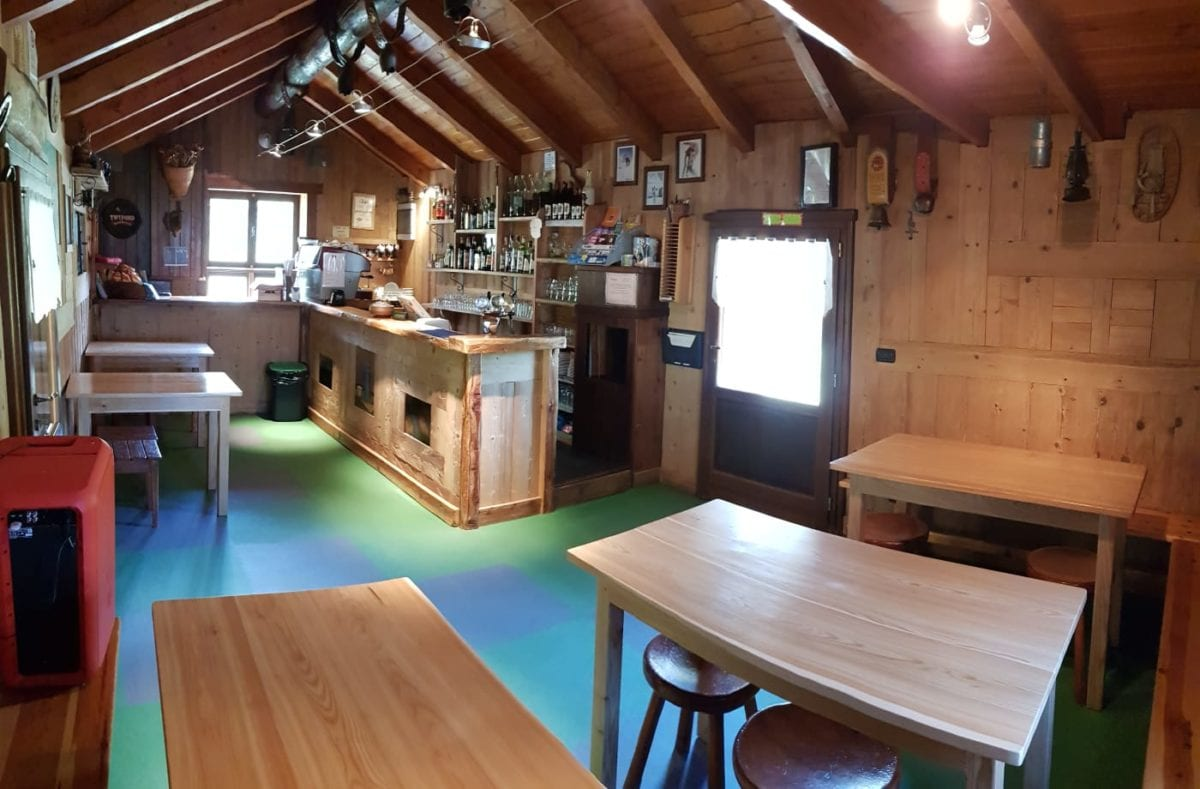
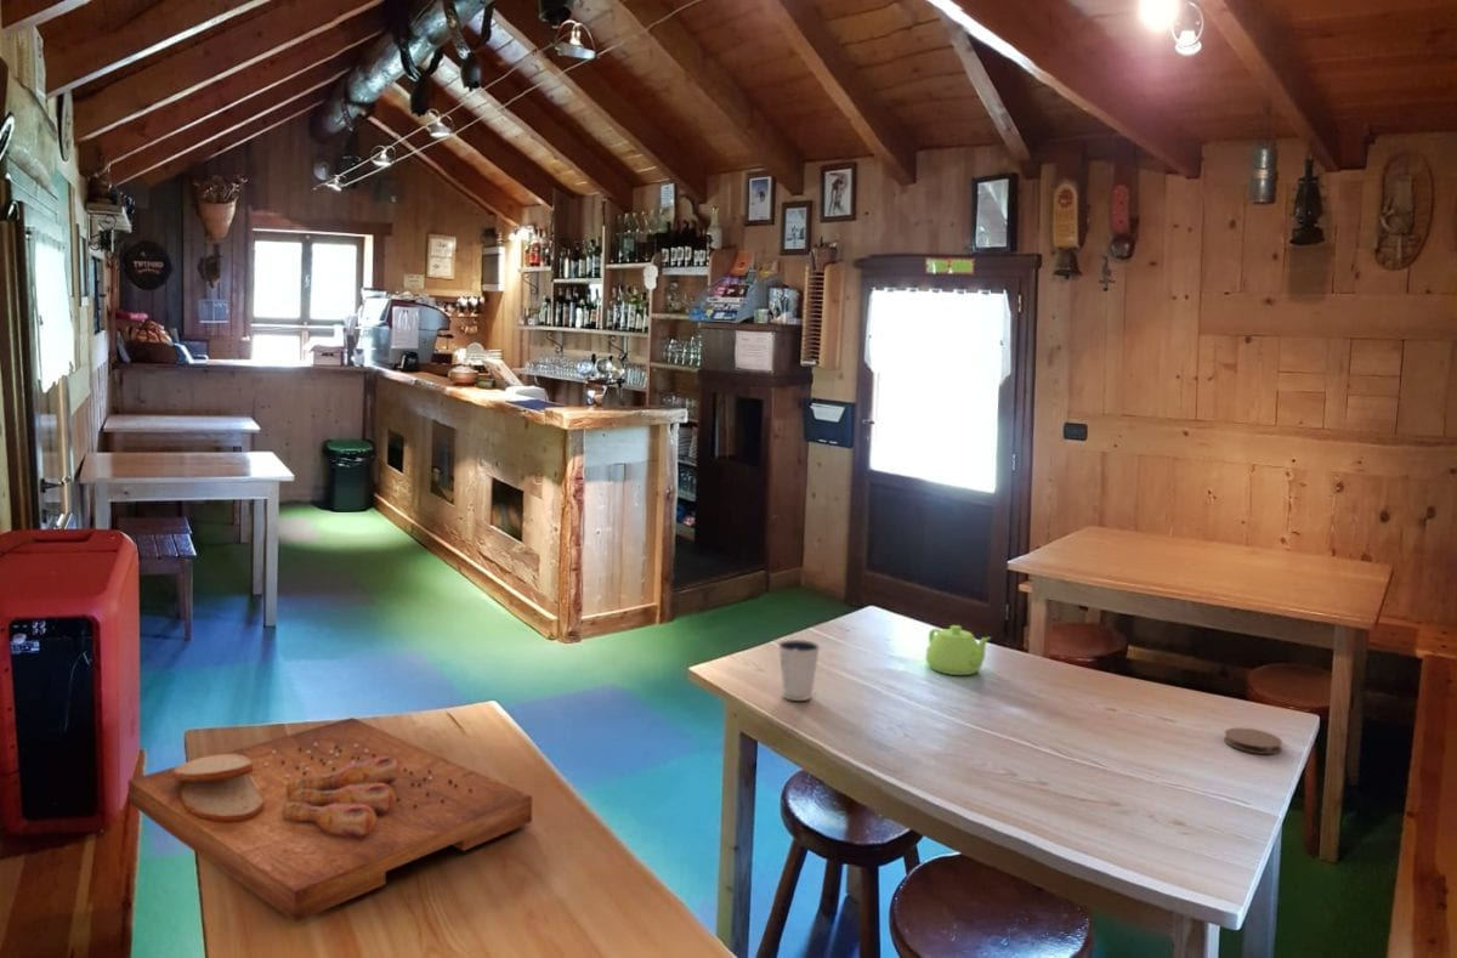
+ dixie cup [777,639,821,702]
+ coaster [1223,726,1283,755]
+ teapot [924,624,992,676]
+ cutting board [126,716,533,923]
